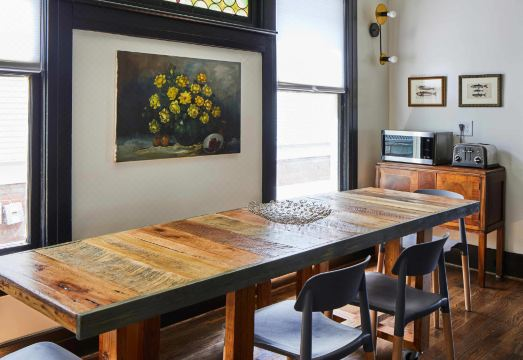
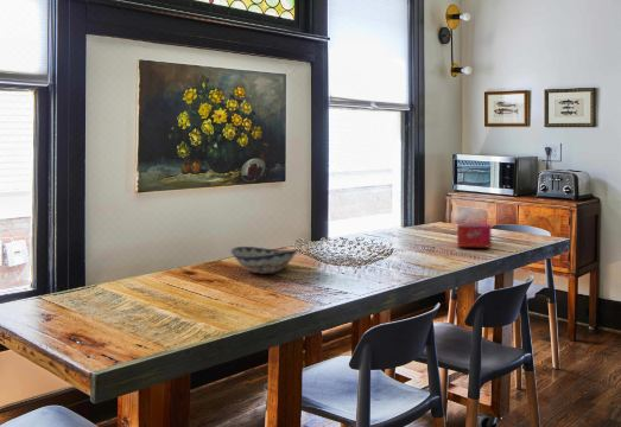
+ decorative bowl [230,246,298,275]
+ tissue box [456,222,493,249]
